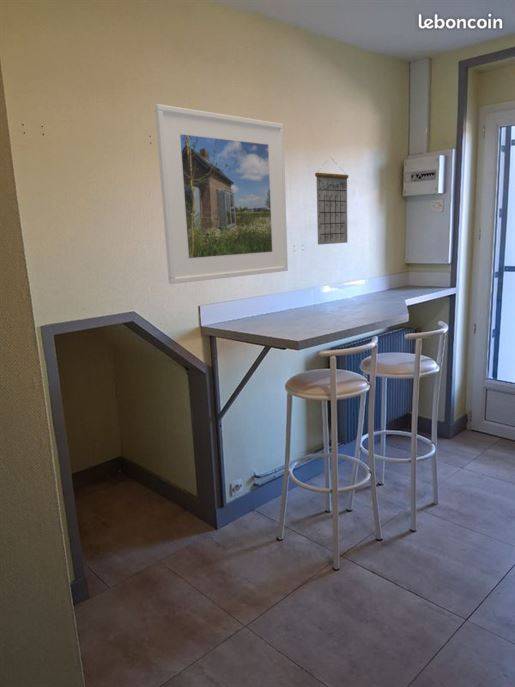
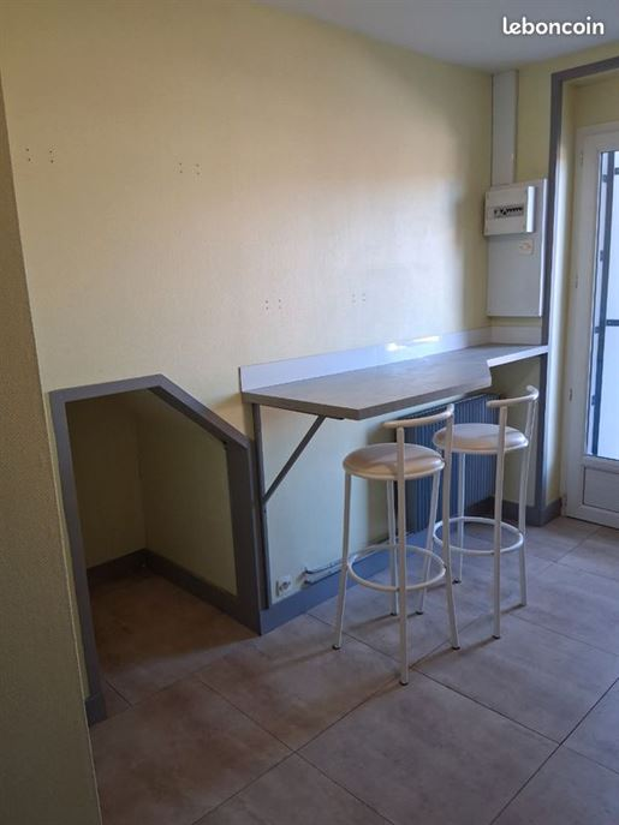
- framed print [154,103,289,285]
- calendar [314,158,350,246]
